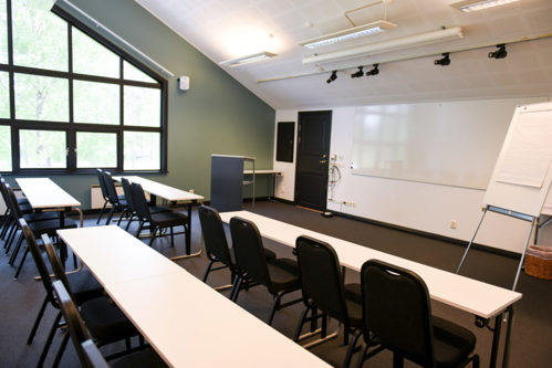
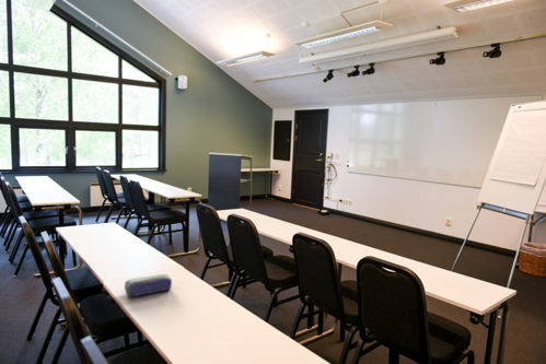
+ pencil case [124,273,173,298]
